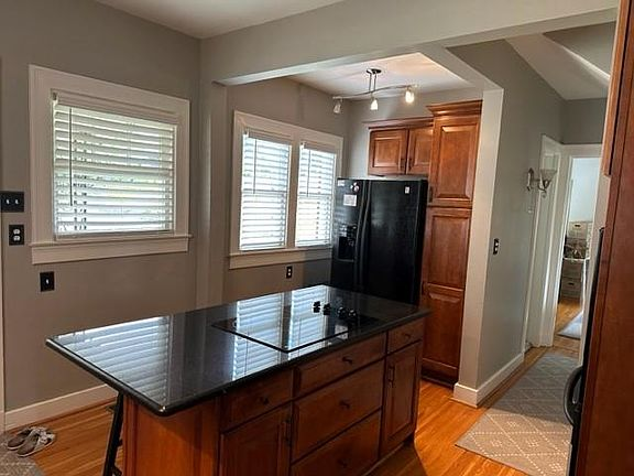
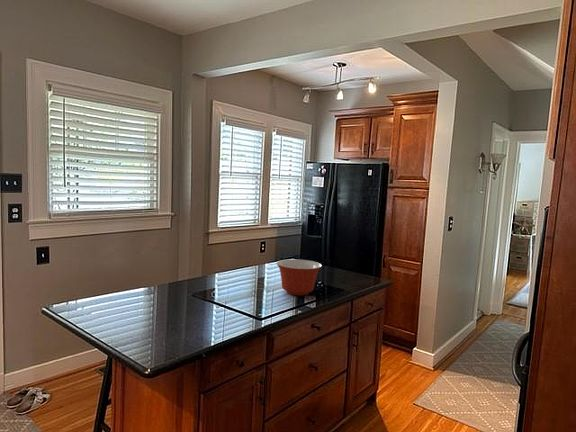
+ mixing bowl [275,258,323,296]
